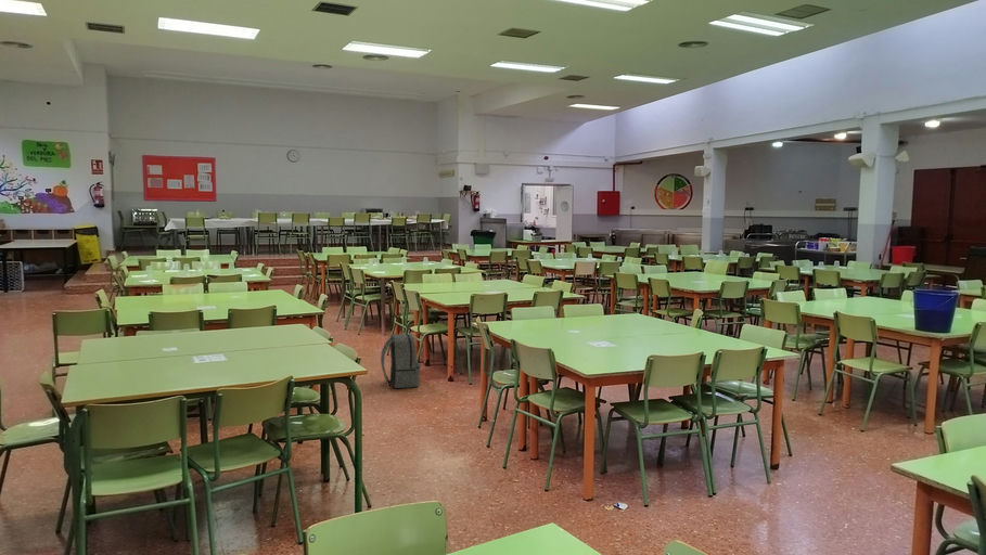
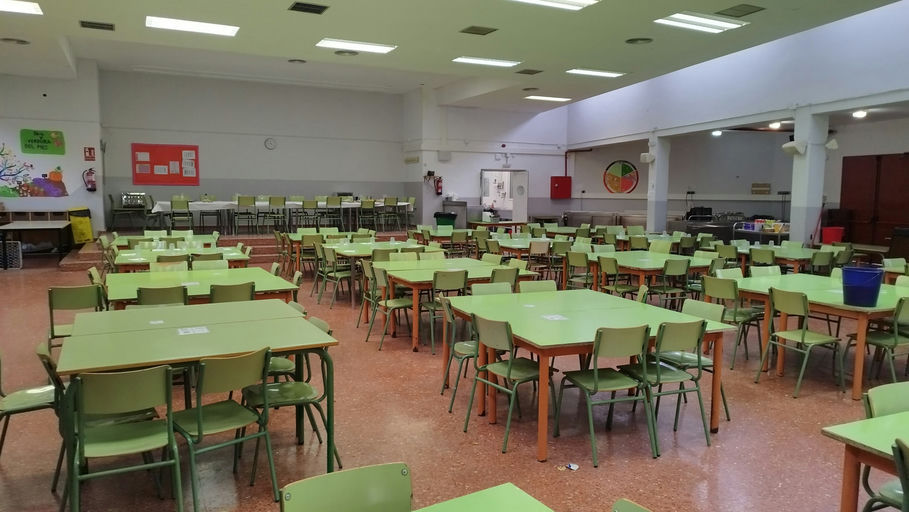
- backpack [380,333,421,389]
